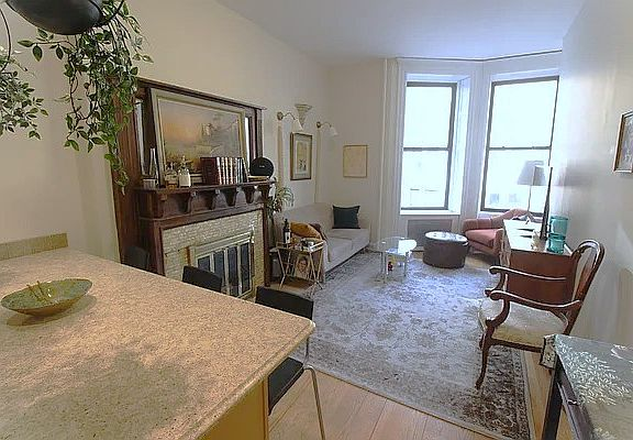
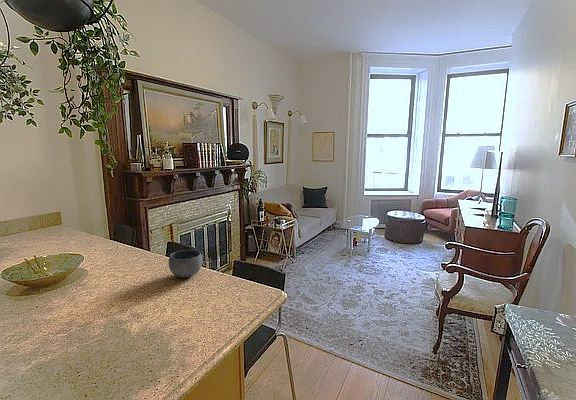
+ bowl [168,249,204,279]
